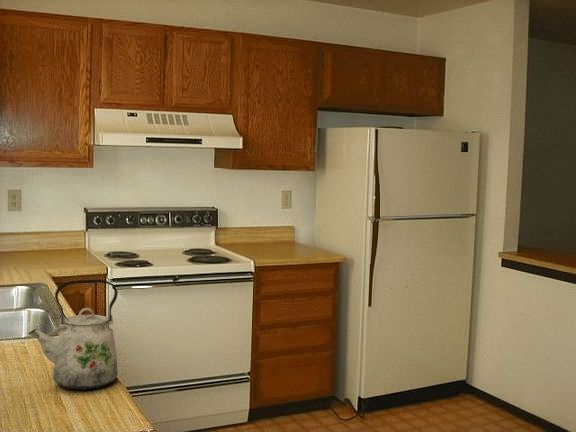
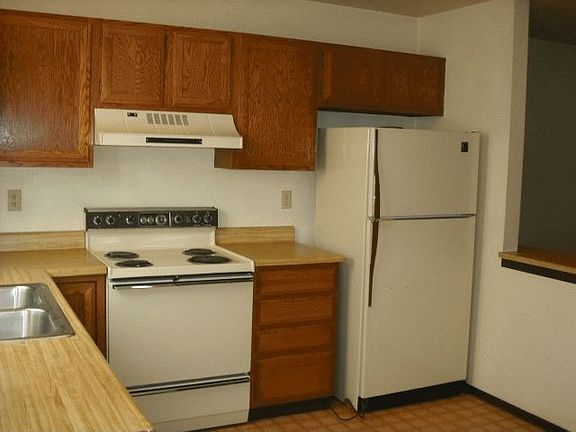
- kettle [27,278,119,391]
